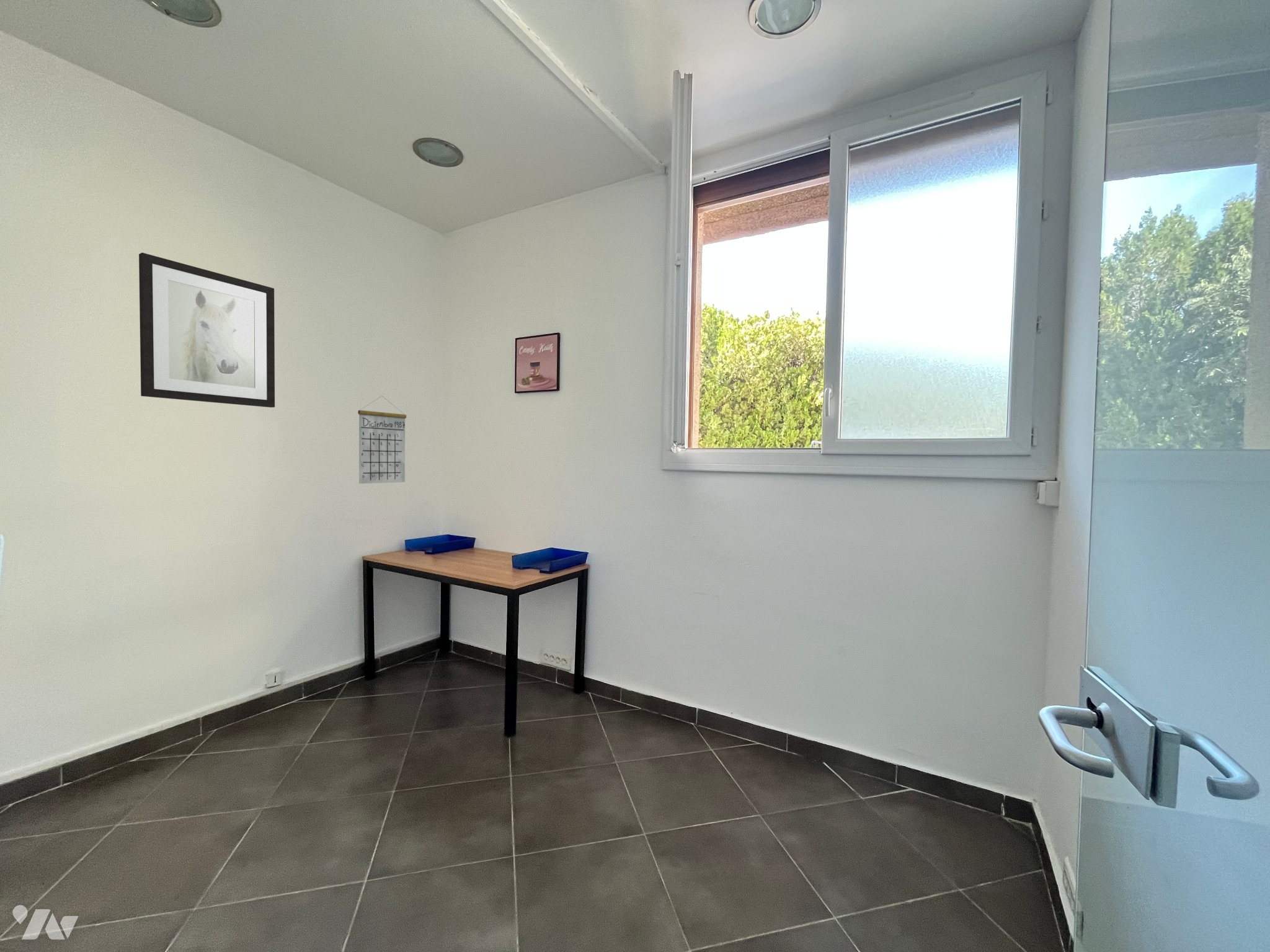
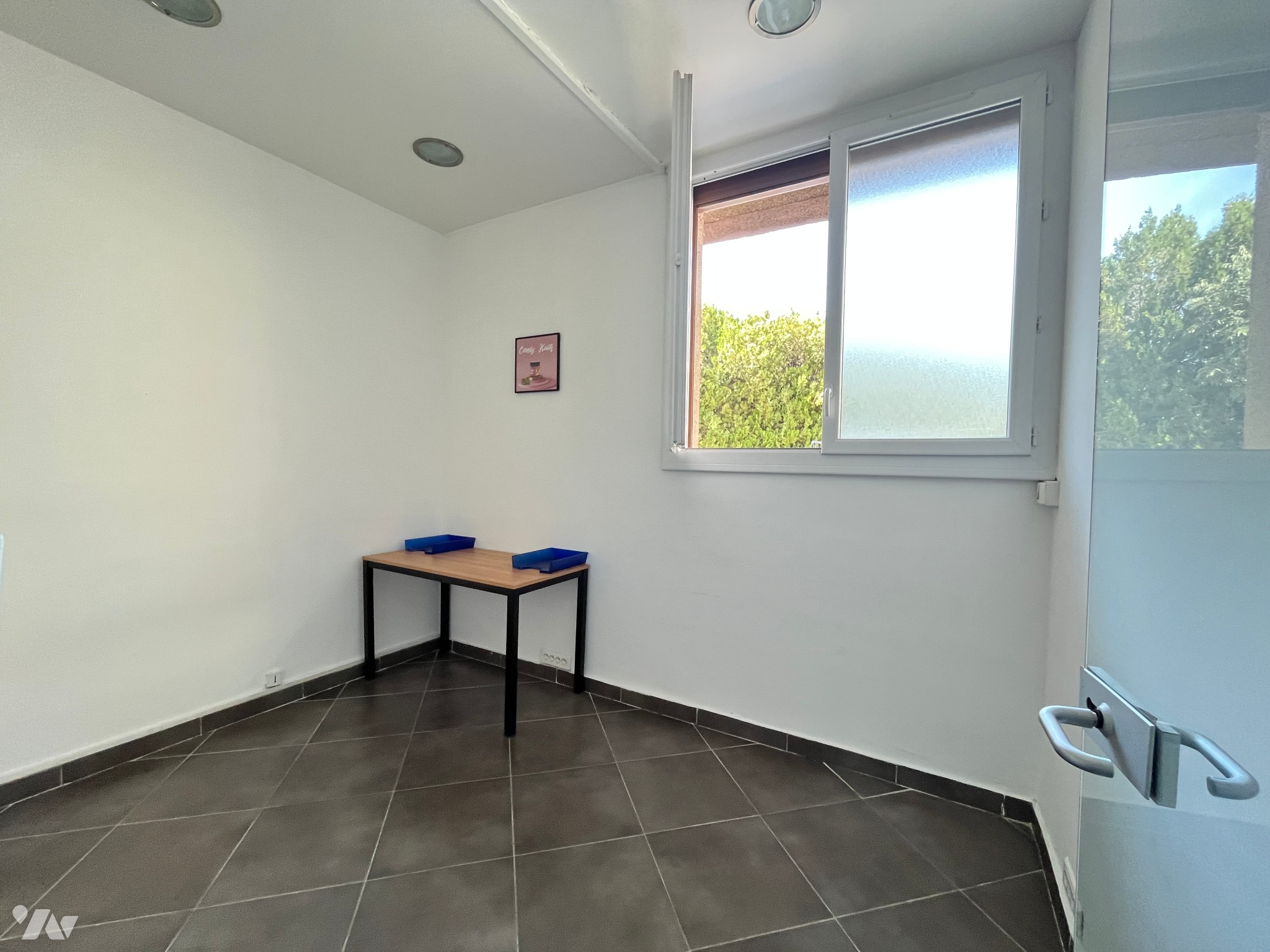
- wall art [138,252,275,408]
- calendar [357,395,407,484]
